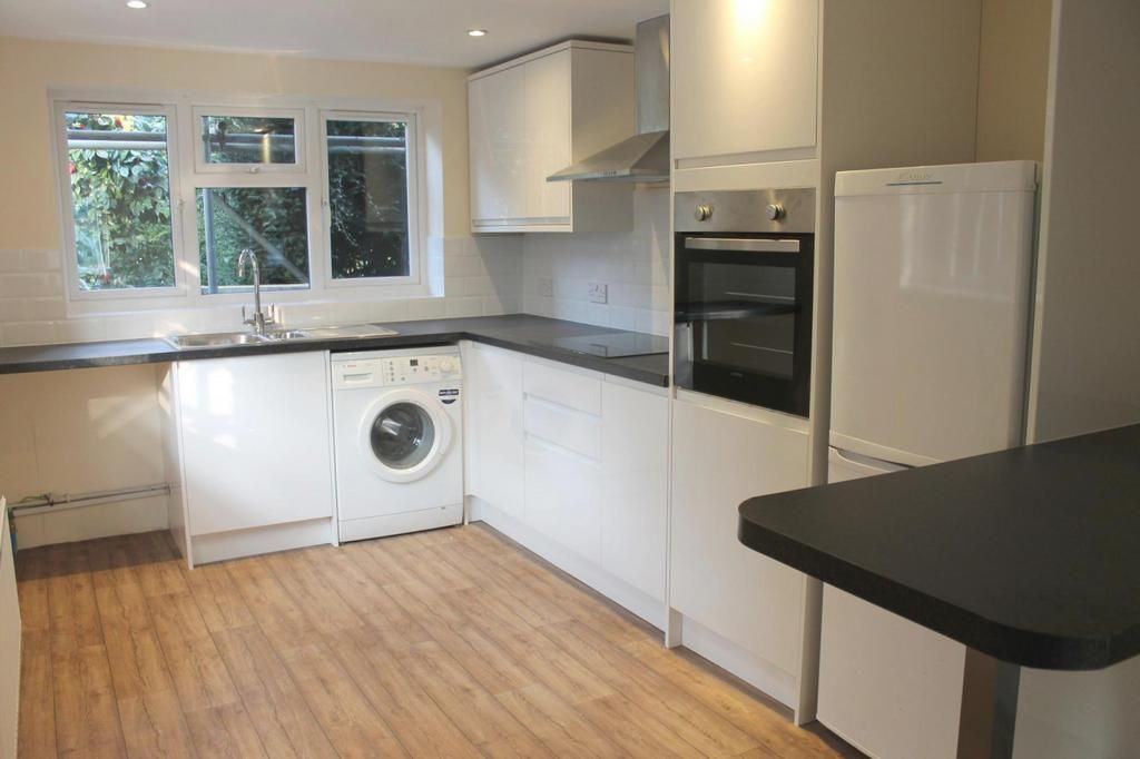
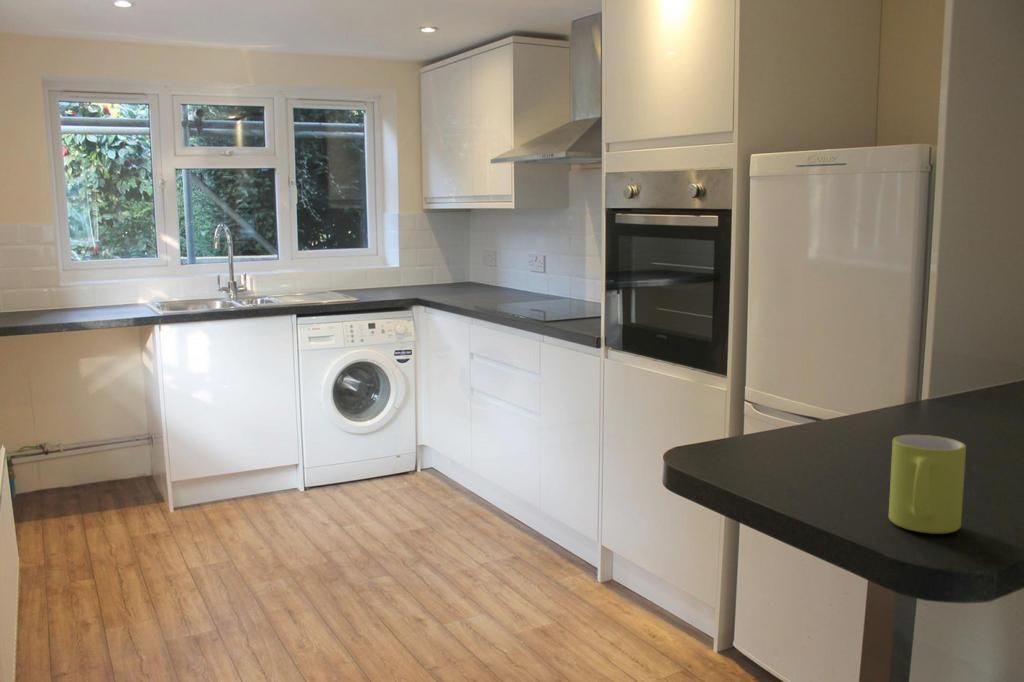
+ mug [888,434,967,535]
